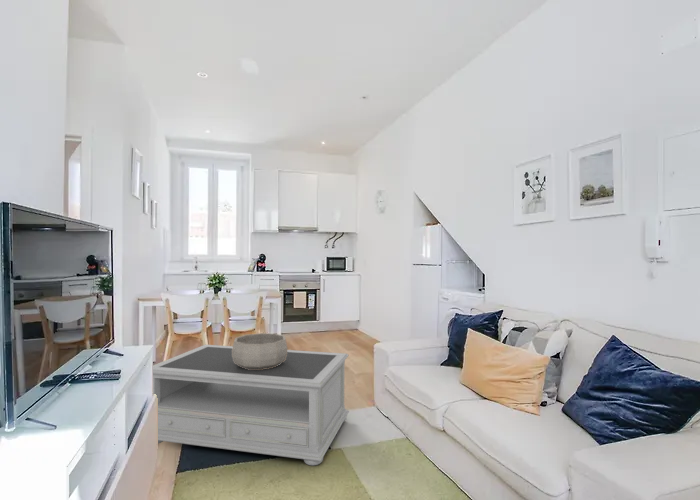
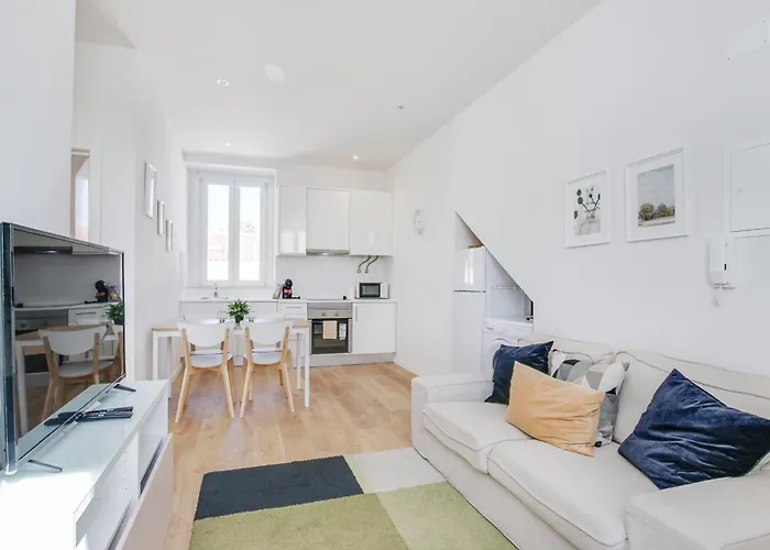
- decorative bowl [232,332,289,370]
- coffee table [152,344,350,466]
